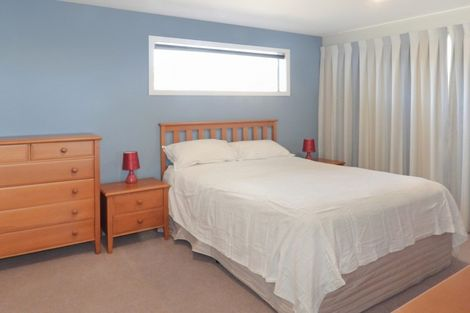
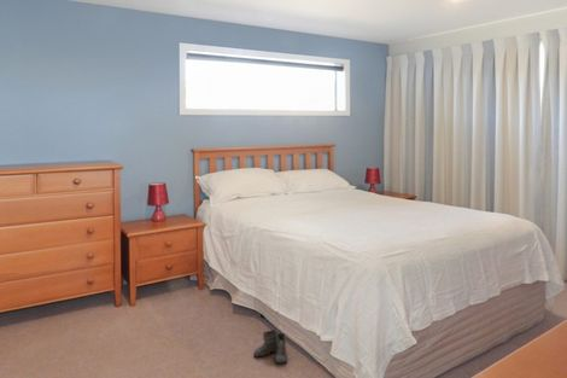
+ boots [253,328,296,365]
